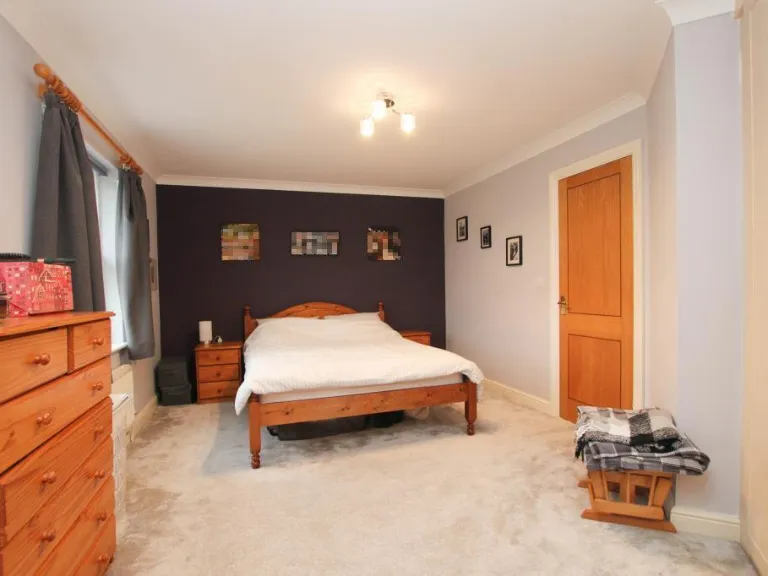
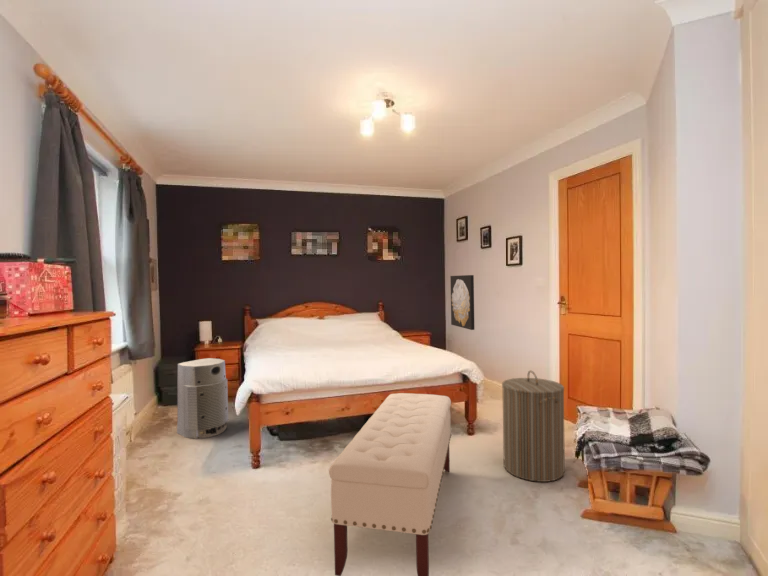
+ bench [328,392,452,576]
+ wall art [449,274,475,331]
+ laundry hamper [501,370,566,483]
+ air purifier [176,357,229,440]
